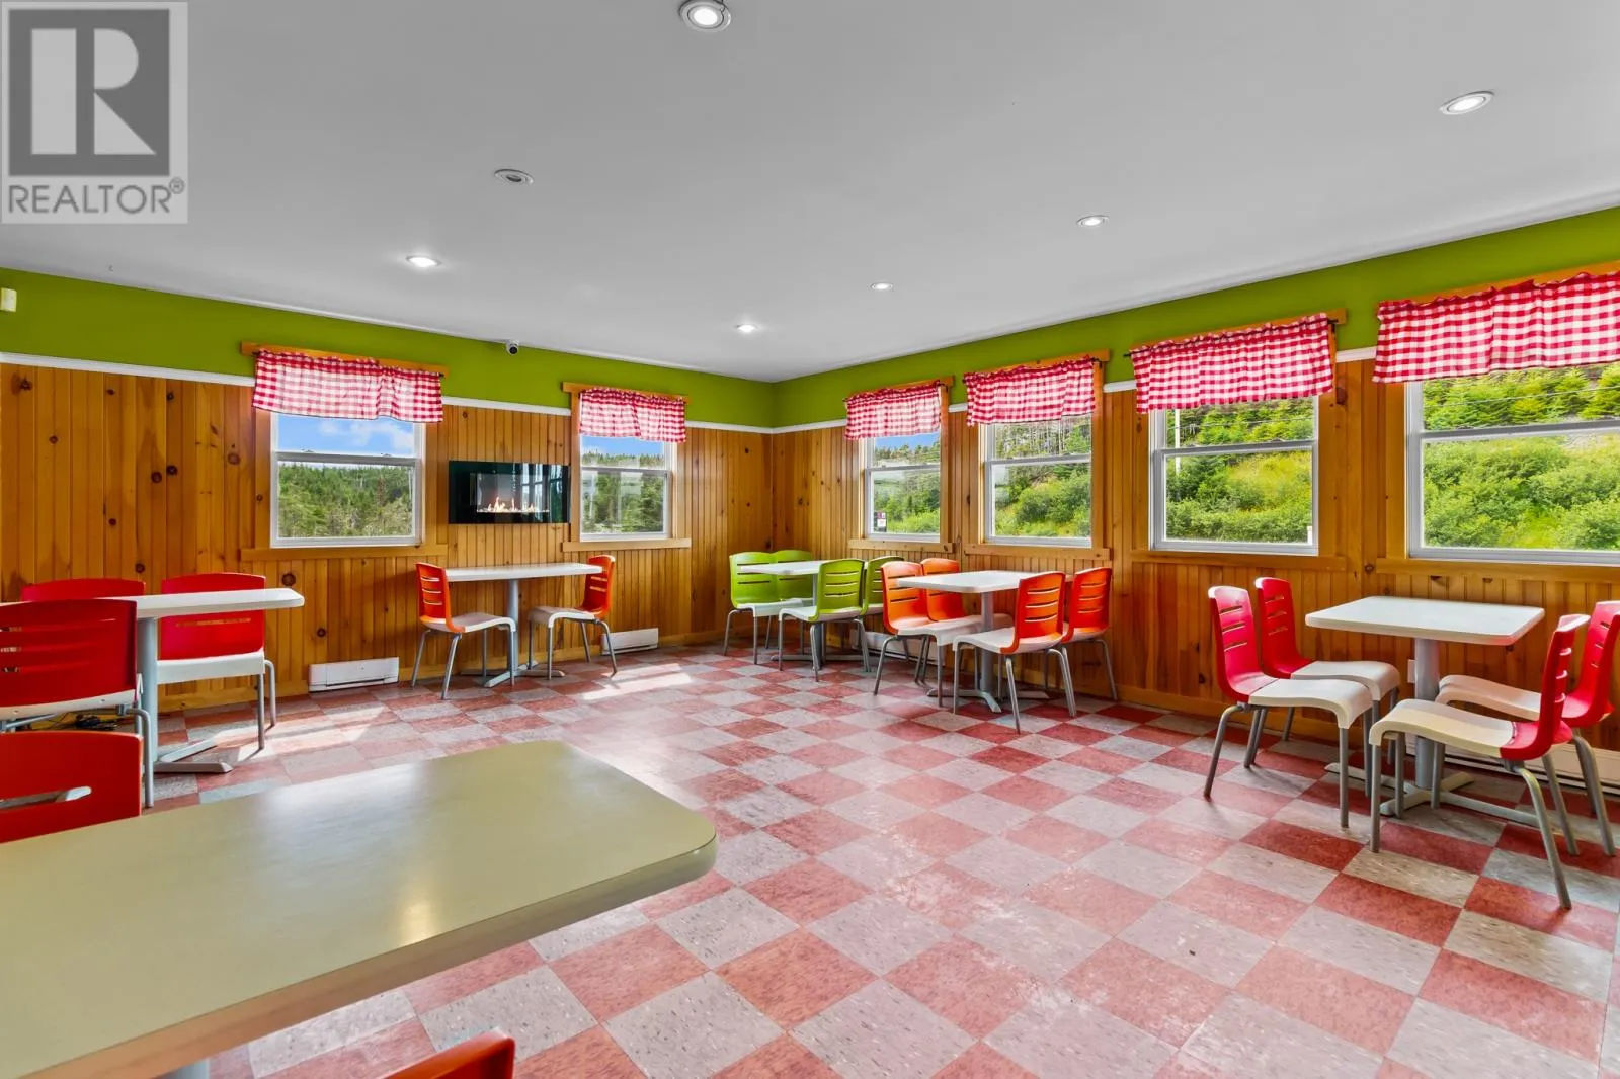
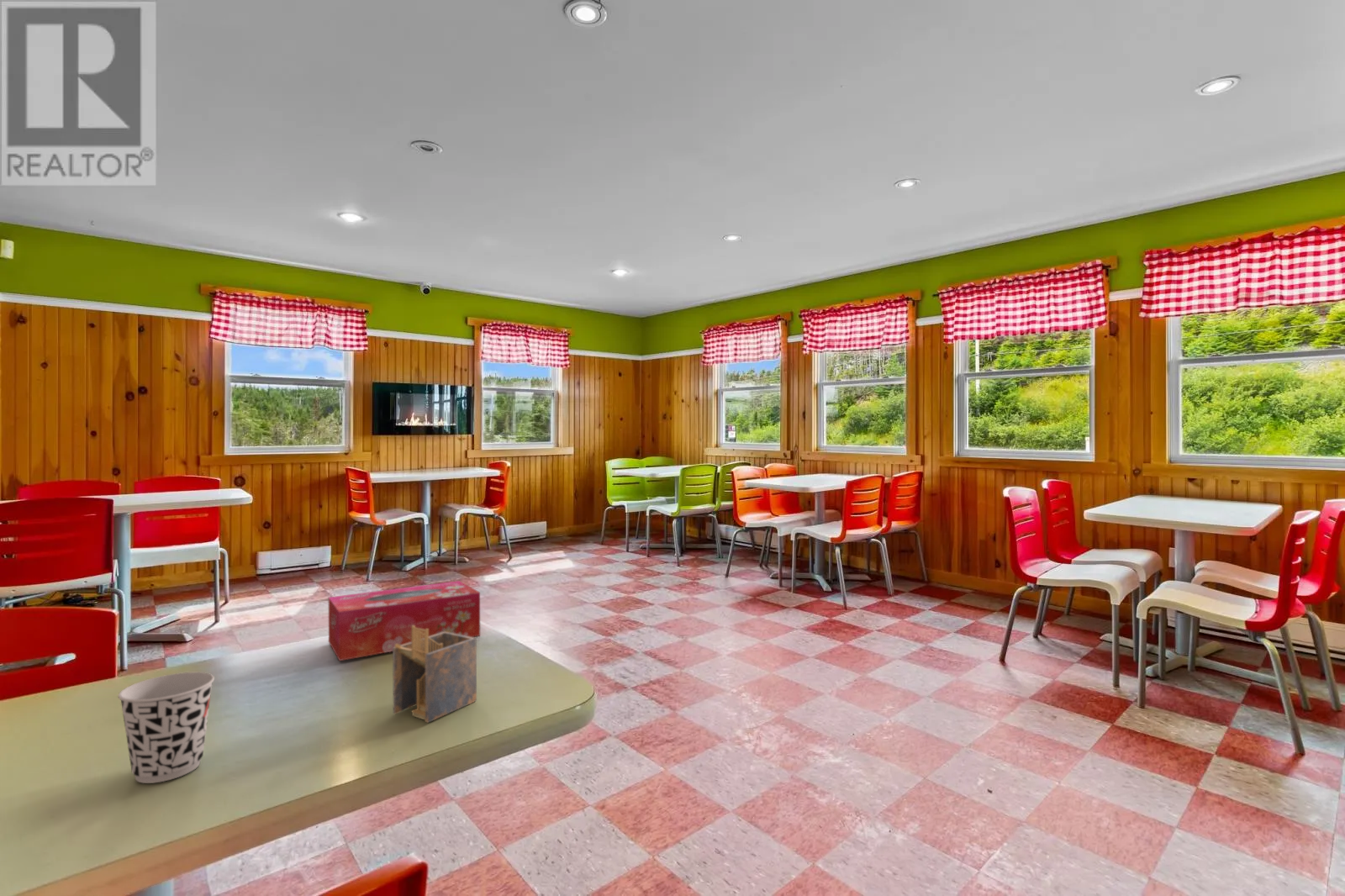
+ tissue box [328,580,481,661]
+ napkin holder [392,626,477,724]
+ cup [117,672,215,784]
